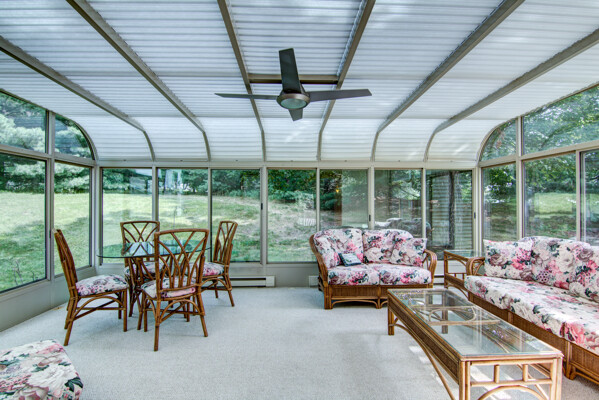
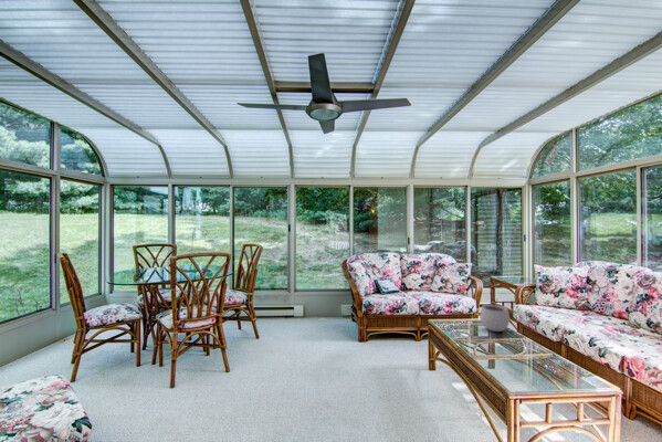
+ plant pot [479,298,511,333]
